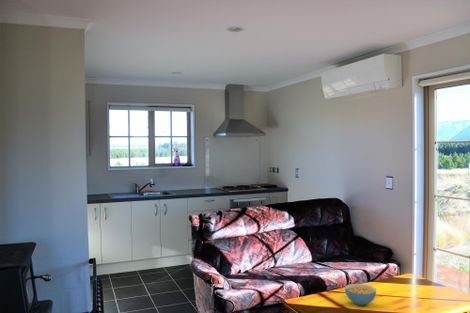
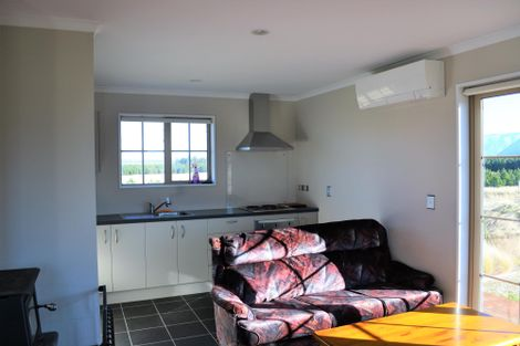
- cereal bowl [344,283,377,306]
